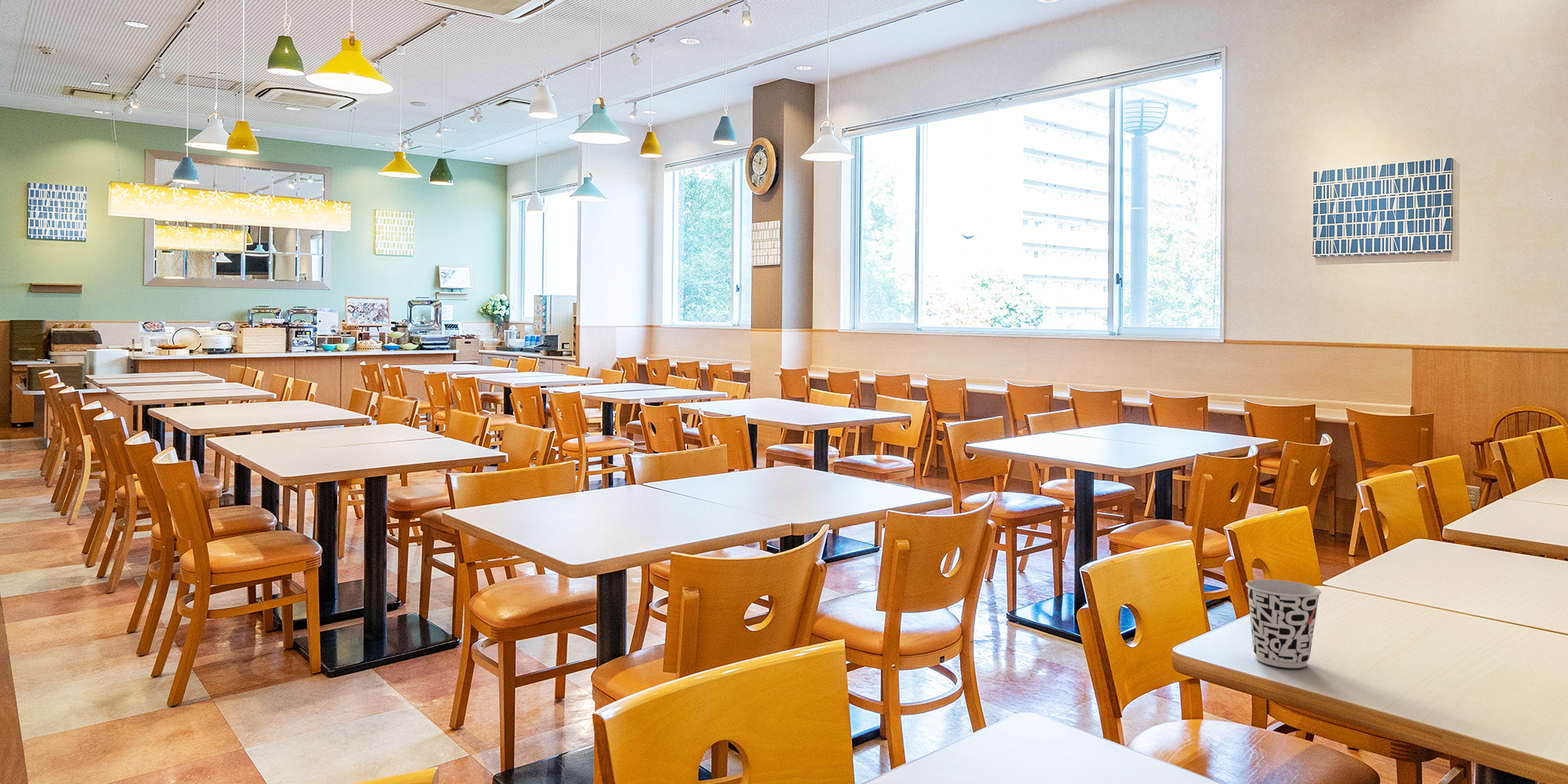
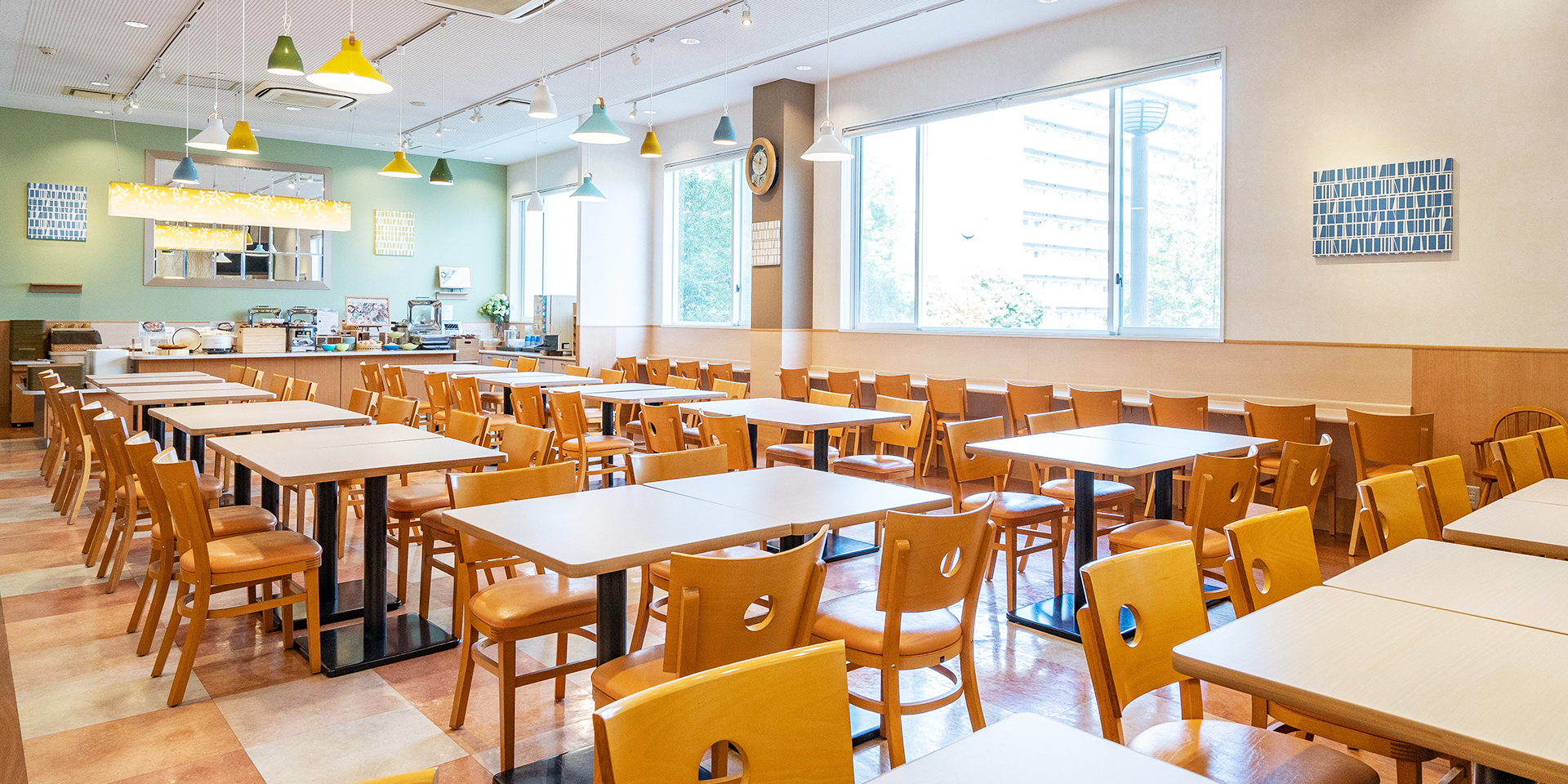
- cup [1245,579,1322,669]
